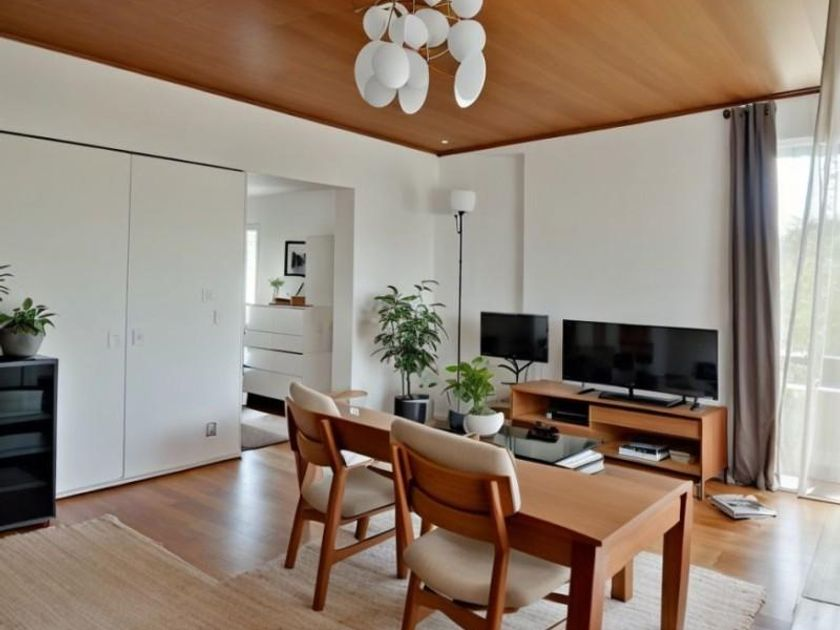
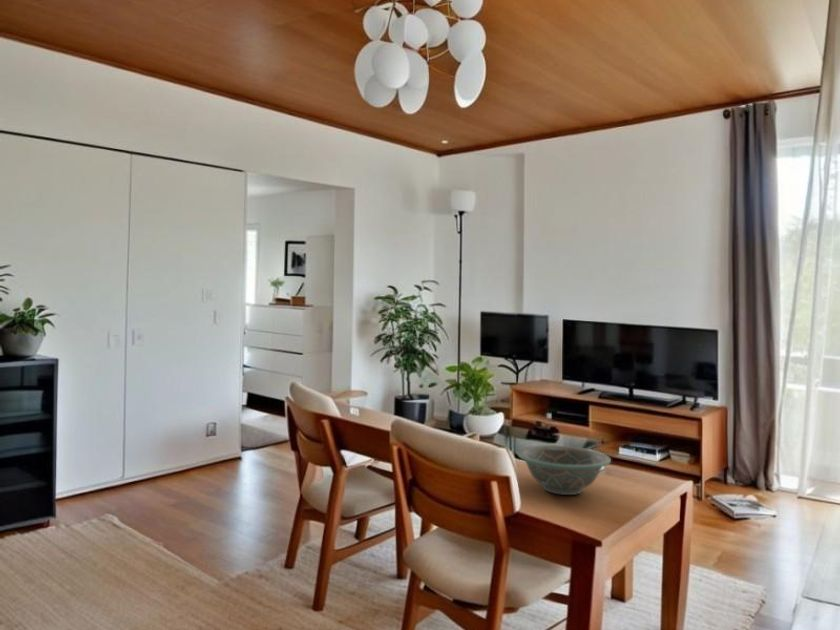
+ decorative bowl [516,444,612,496]
